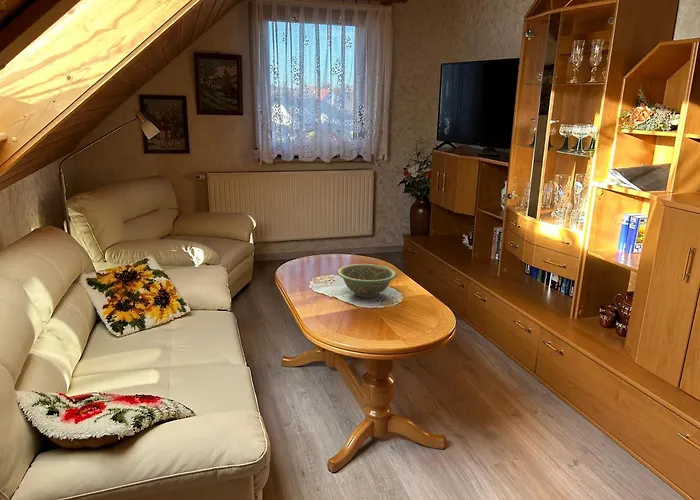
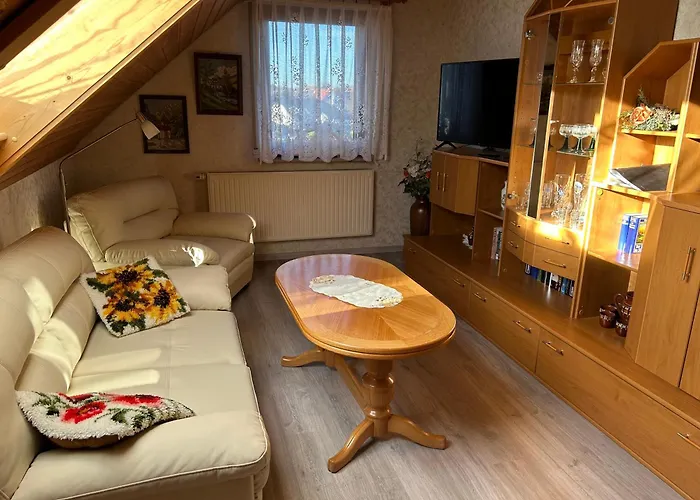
- decorative bowl [336,263,398,299]
